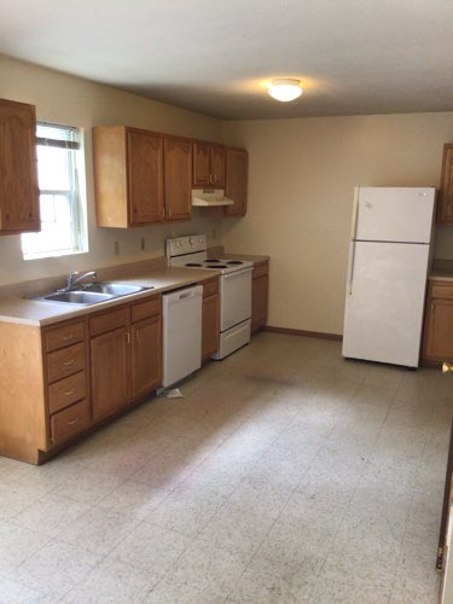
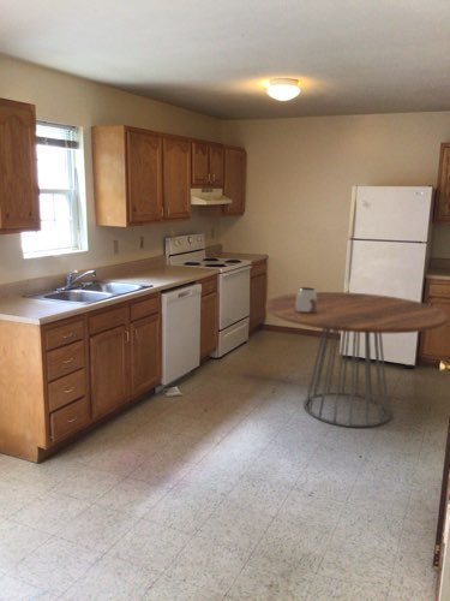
+ pitcher [295,286,317,314]
+ dining table [264,291,450,428]
